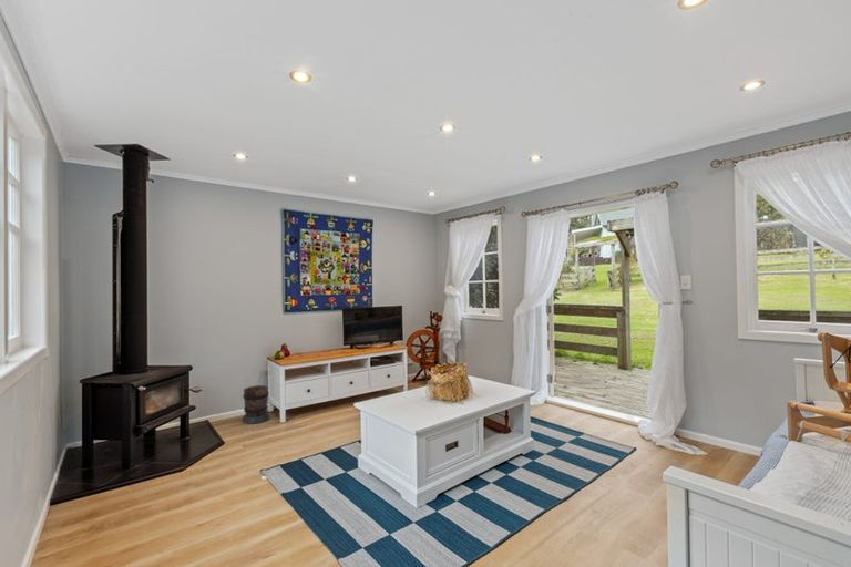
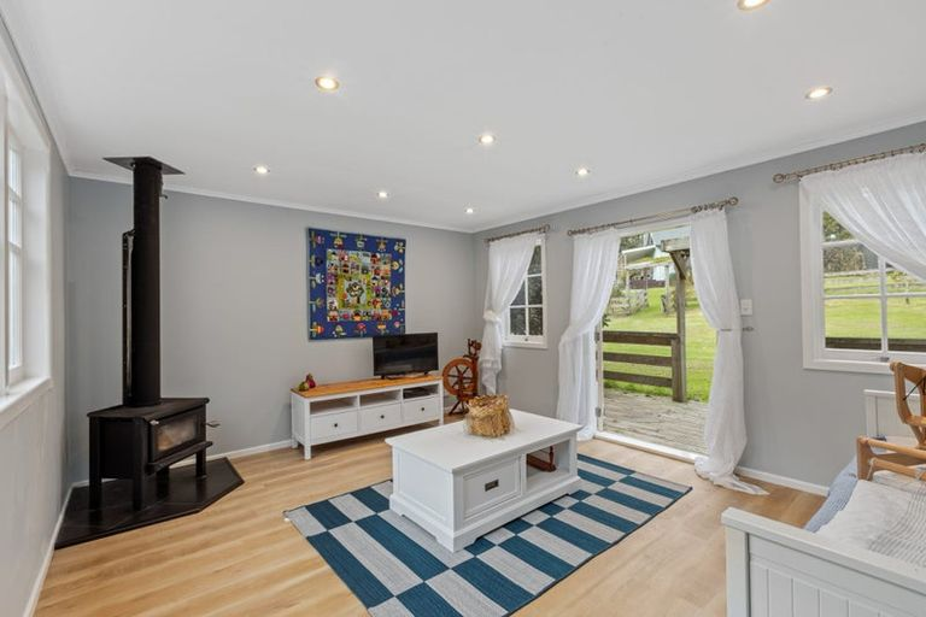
- wooden barrel [242,384,270,425]
